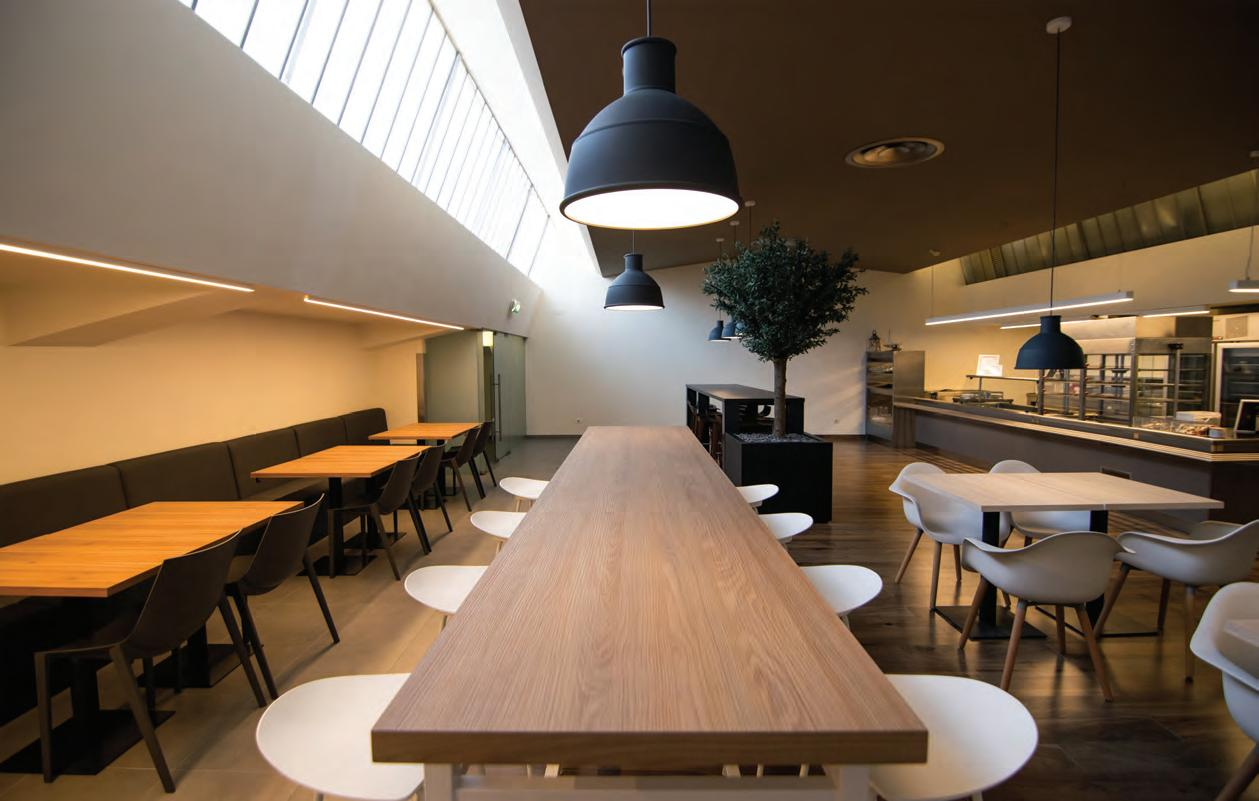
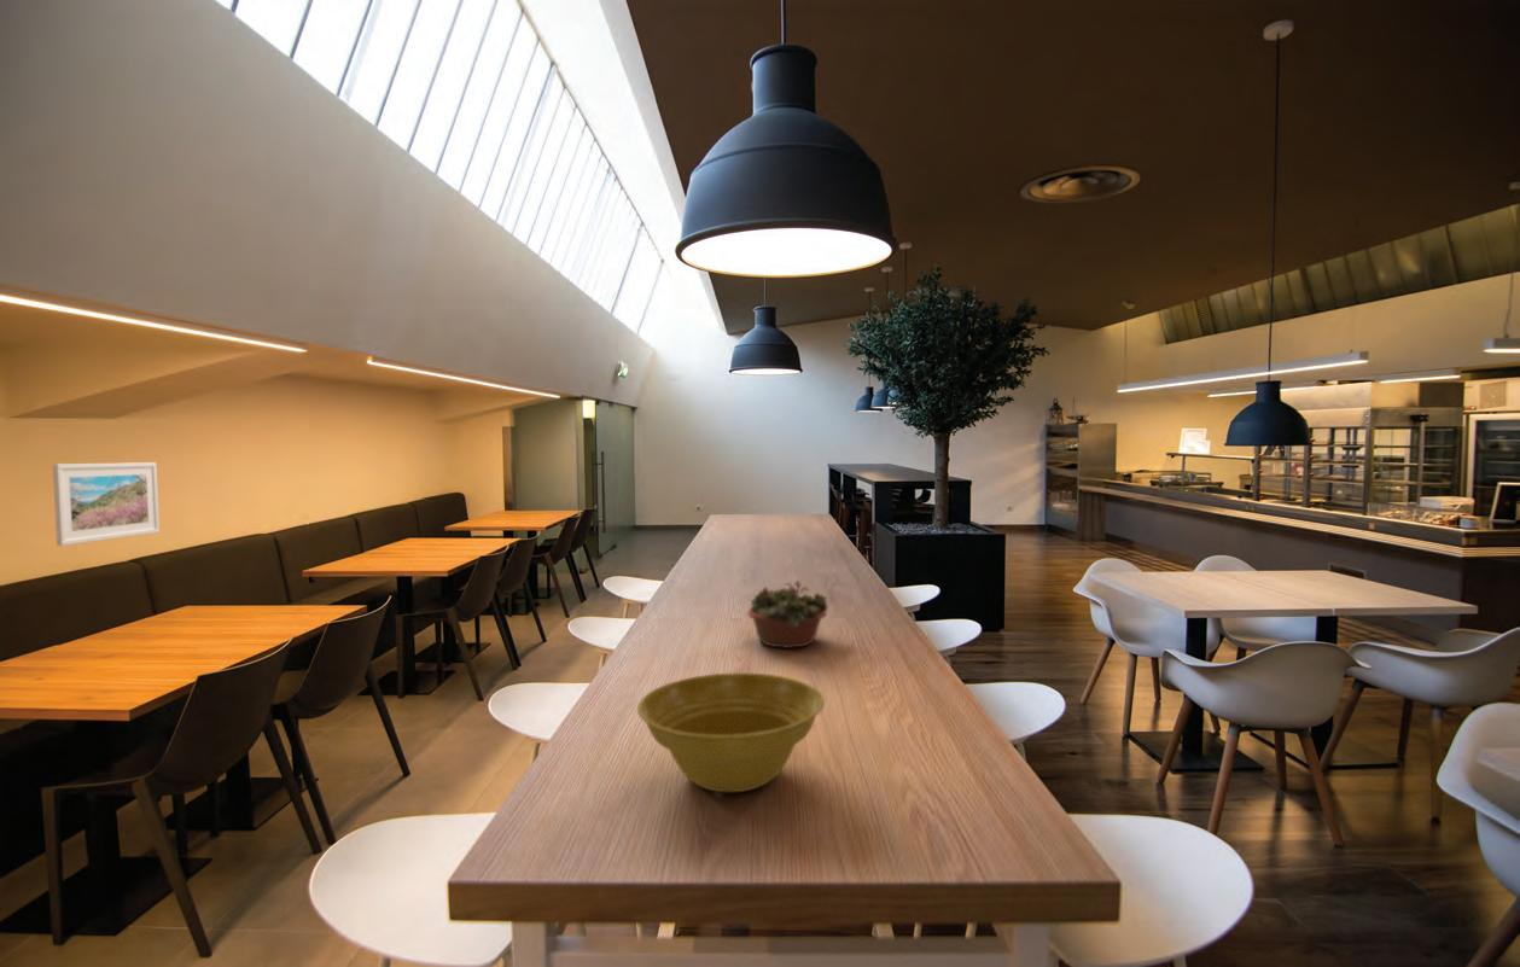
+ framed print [52,461,161,547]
+ succulent planter [746,579,829,649]
+ planter bowl [636,671,826,793]
